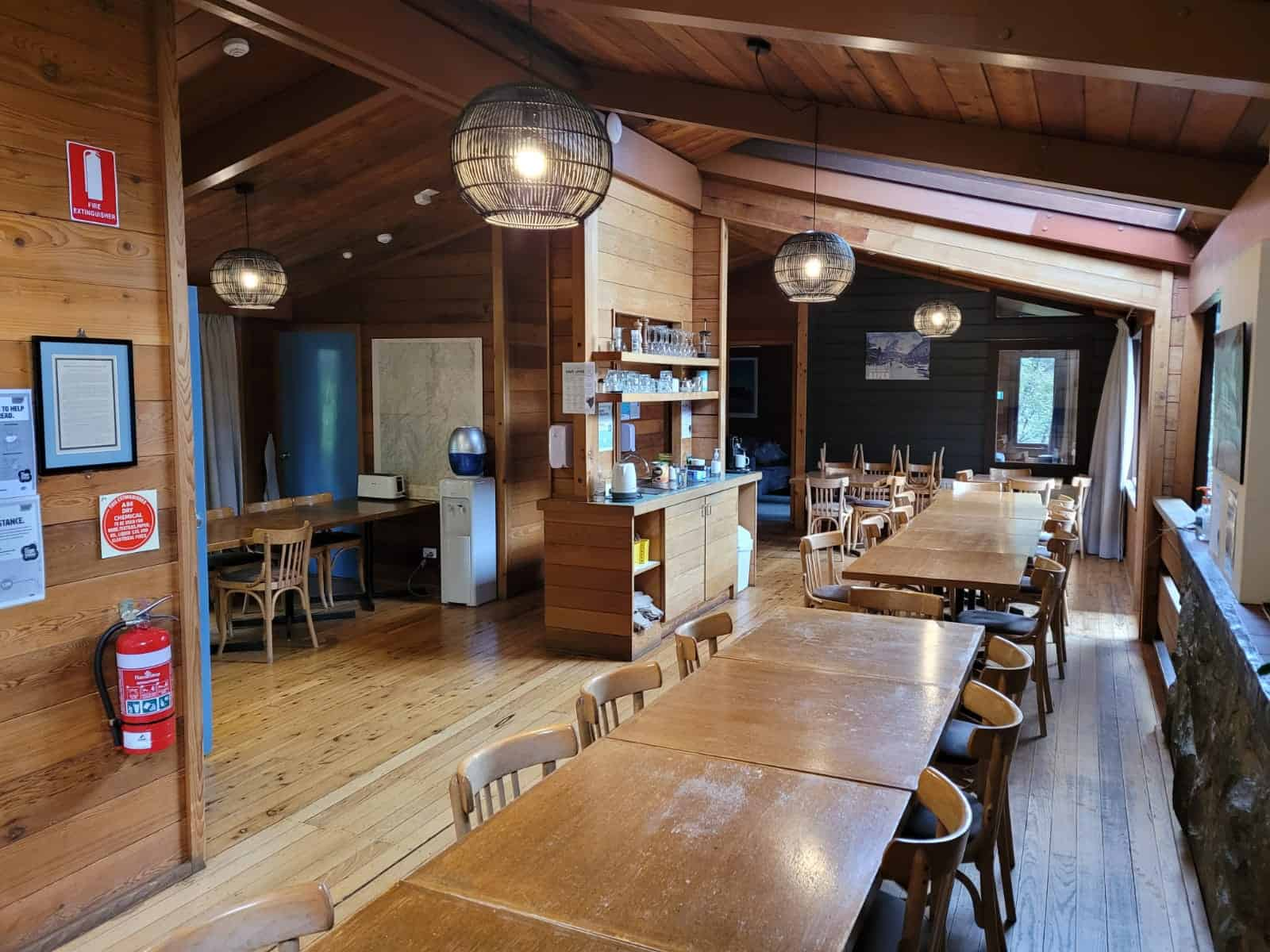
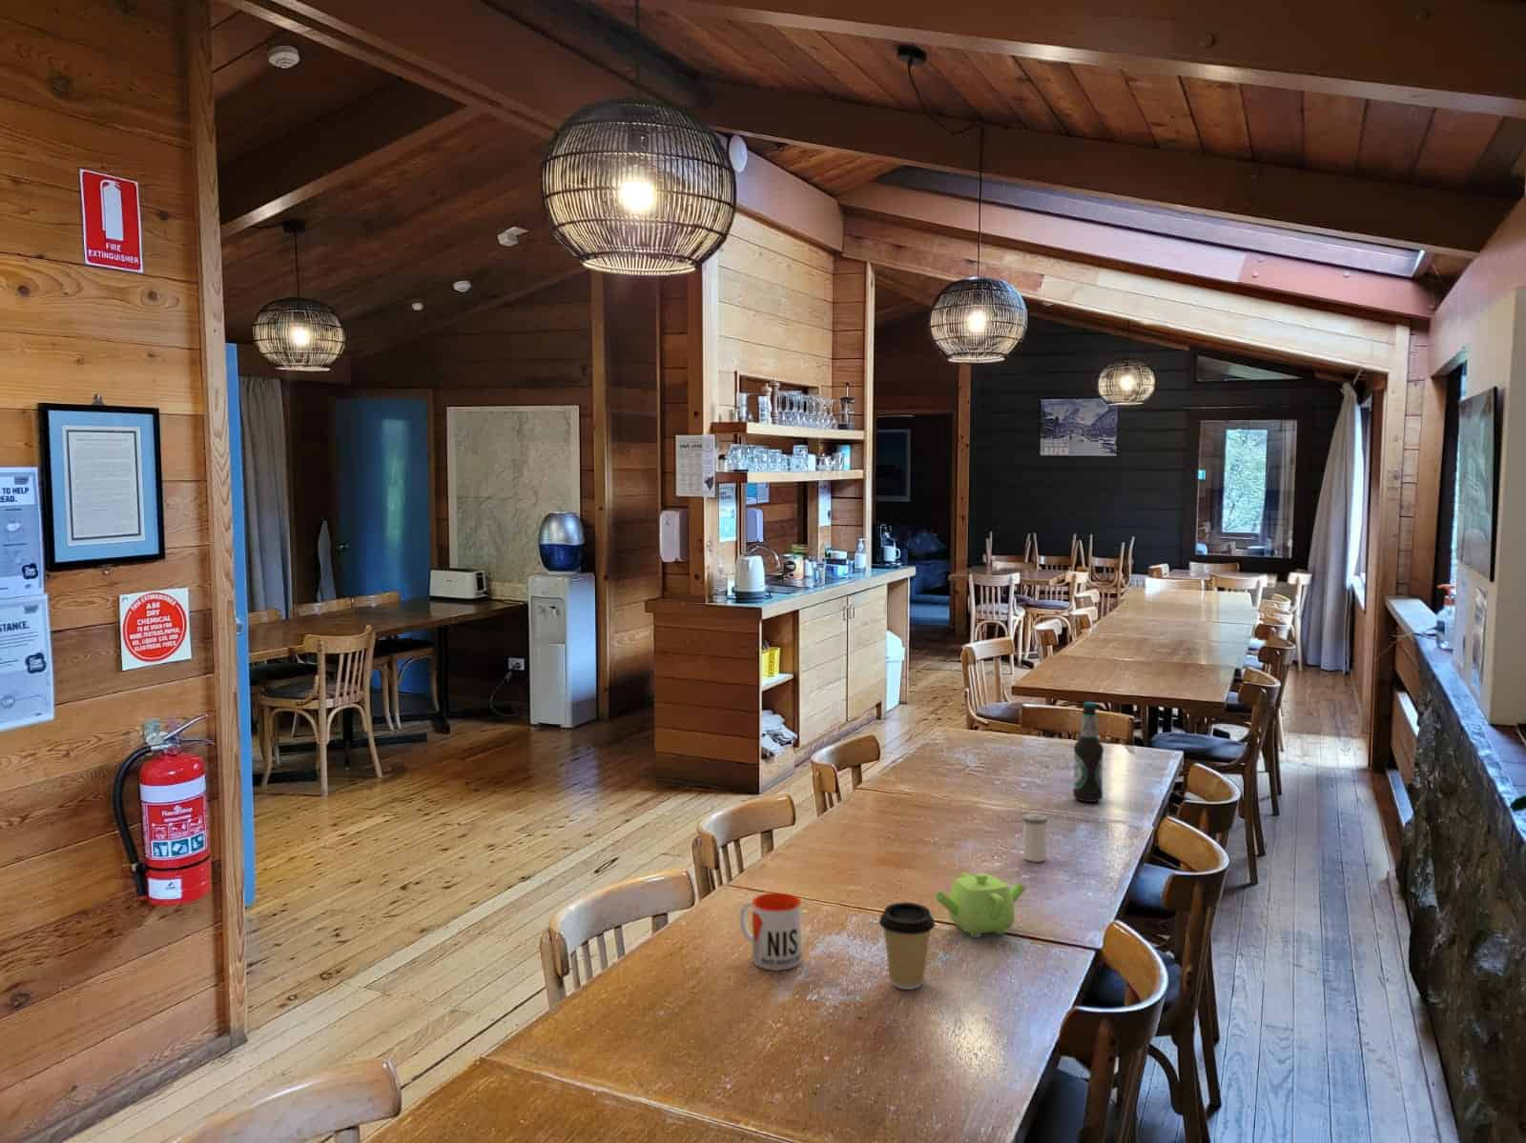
+ salt shaker [1021,813,1048,863]
+ mug [739,892,803,971]
+ bottle [1072,701,1104,803]
+ coffee cup [878,900,936,991]
+ teapot [934,872,1027,938]
